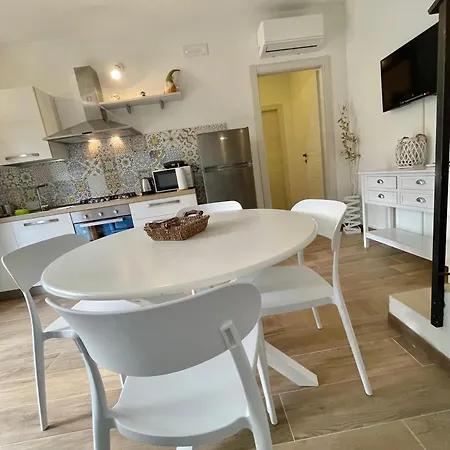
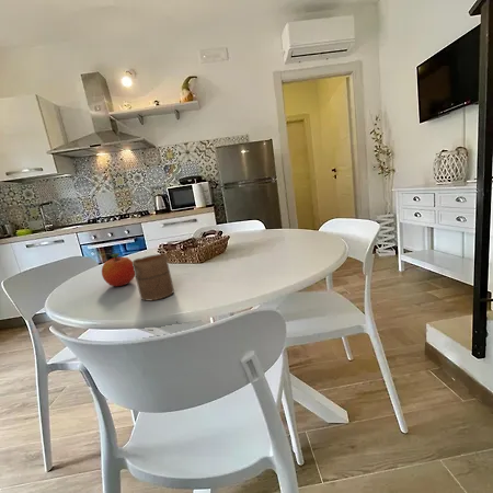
+ cup [131,253,175,301]
+ fruit [101,252,135,287]
